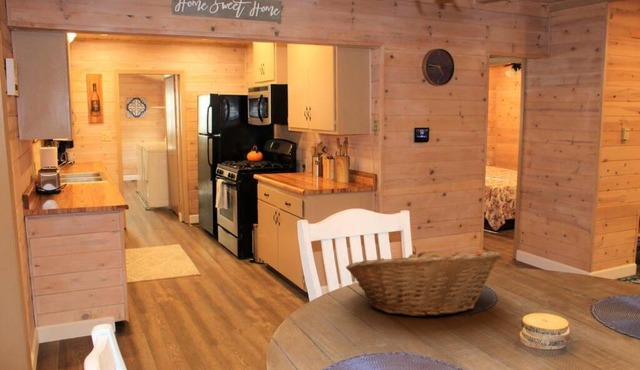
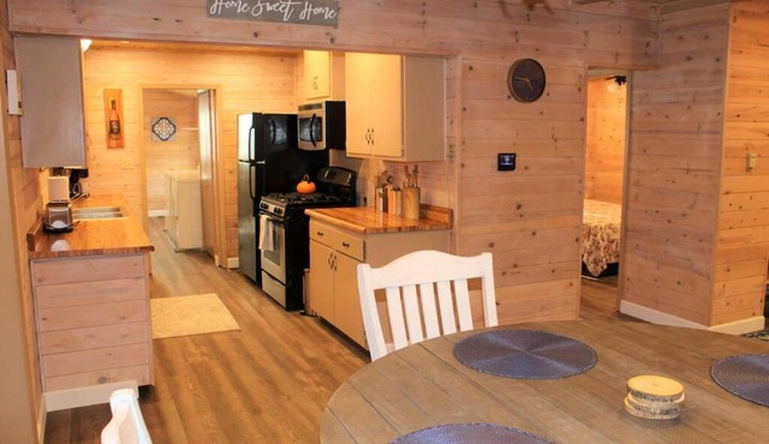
- fruit basket [345,245,503,317]
